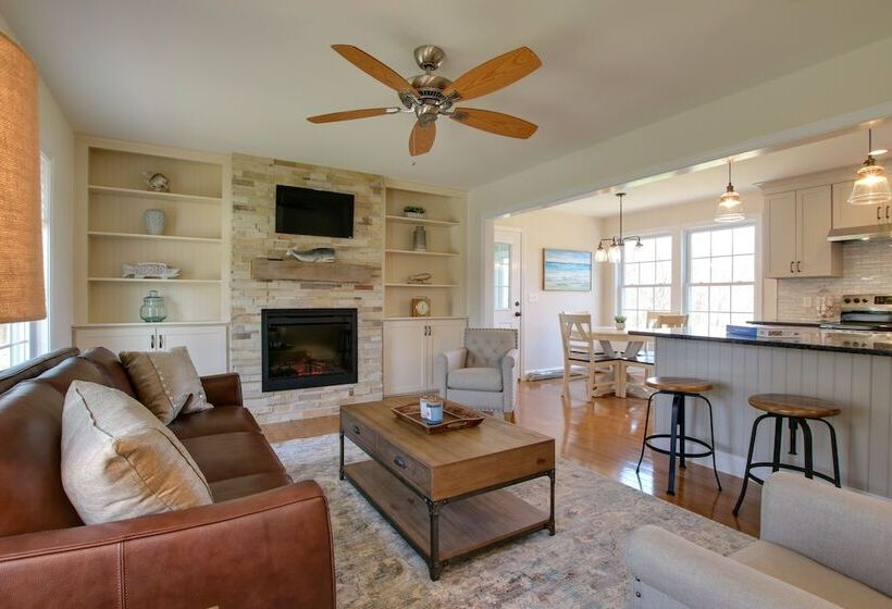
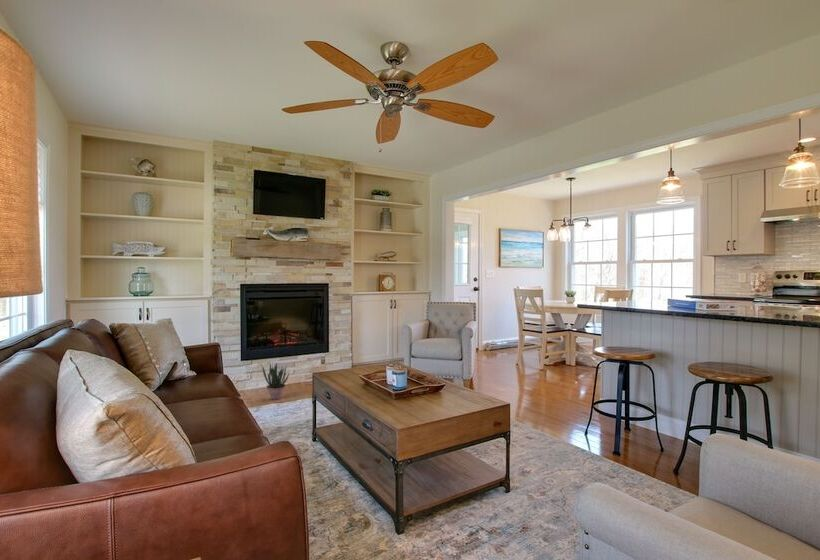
+ potted plant [261,362,290,401]
